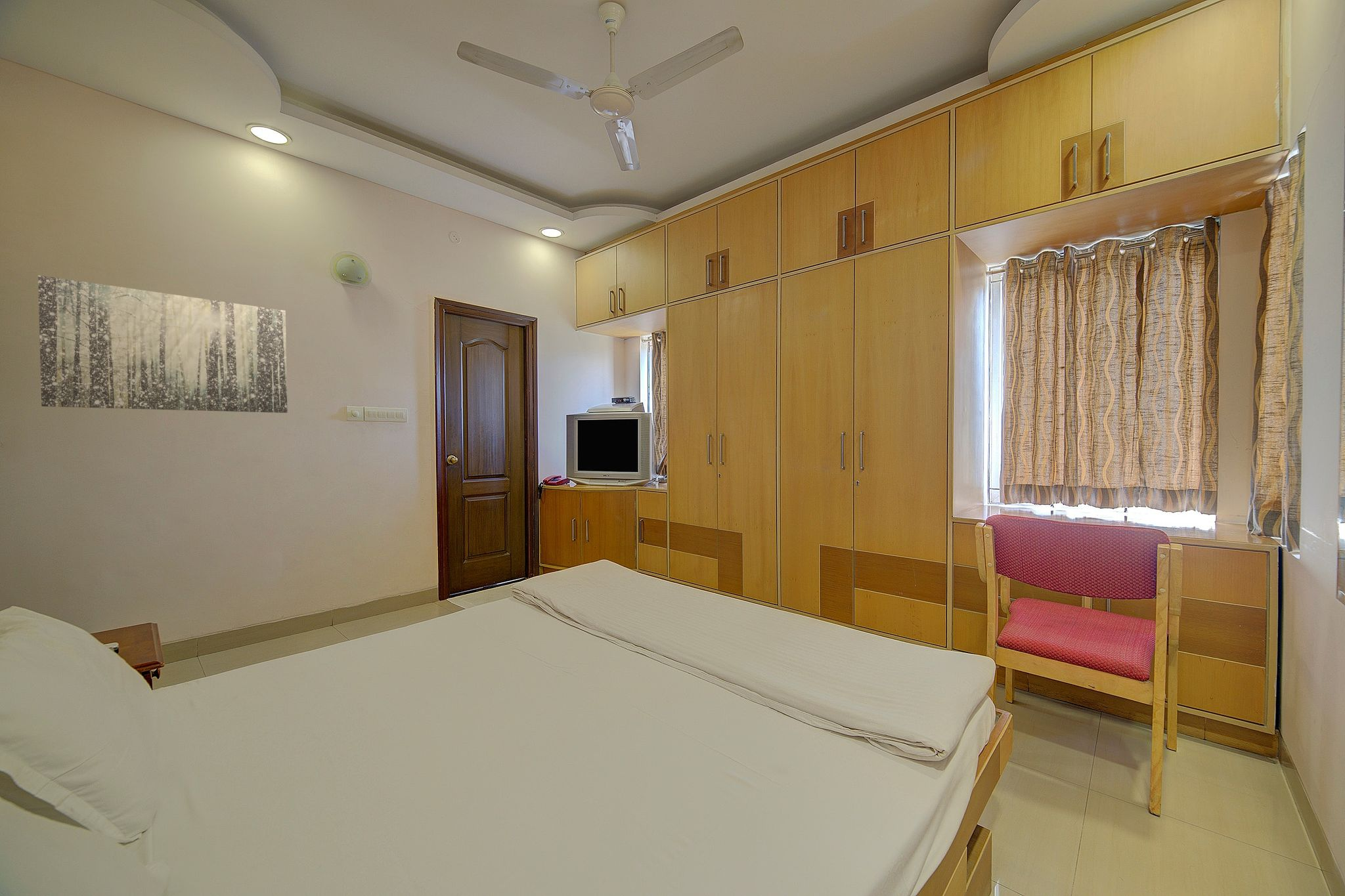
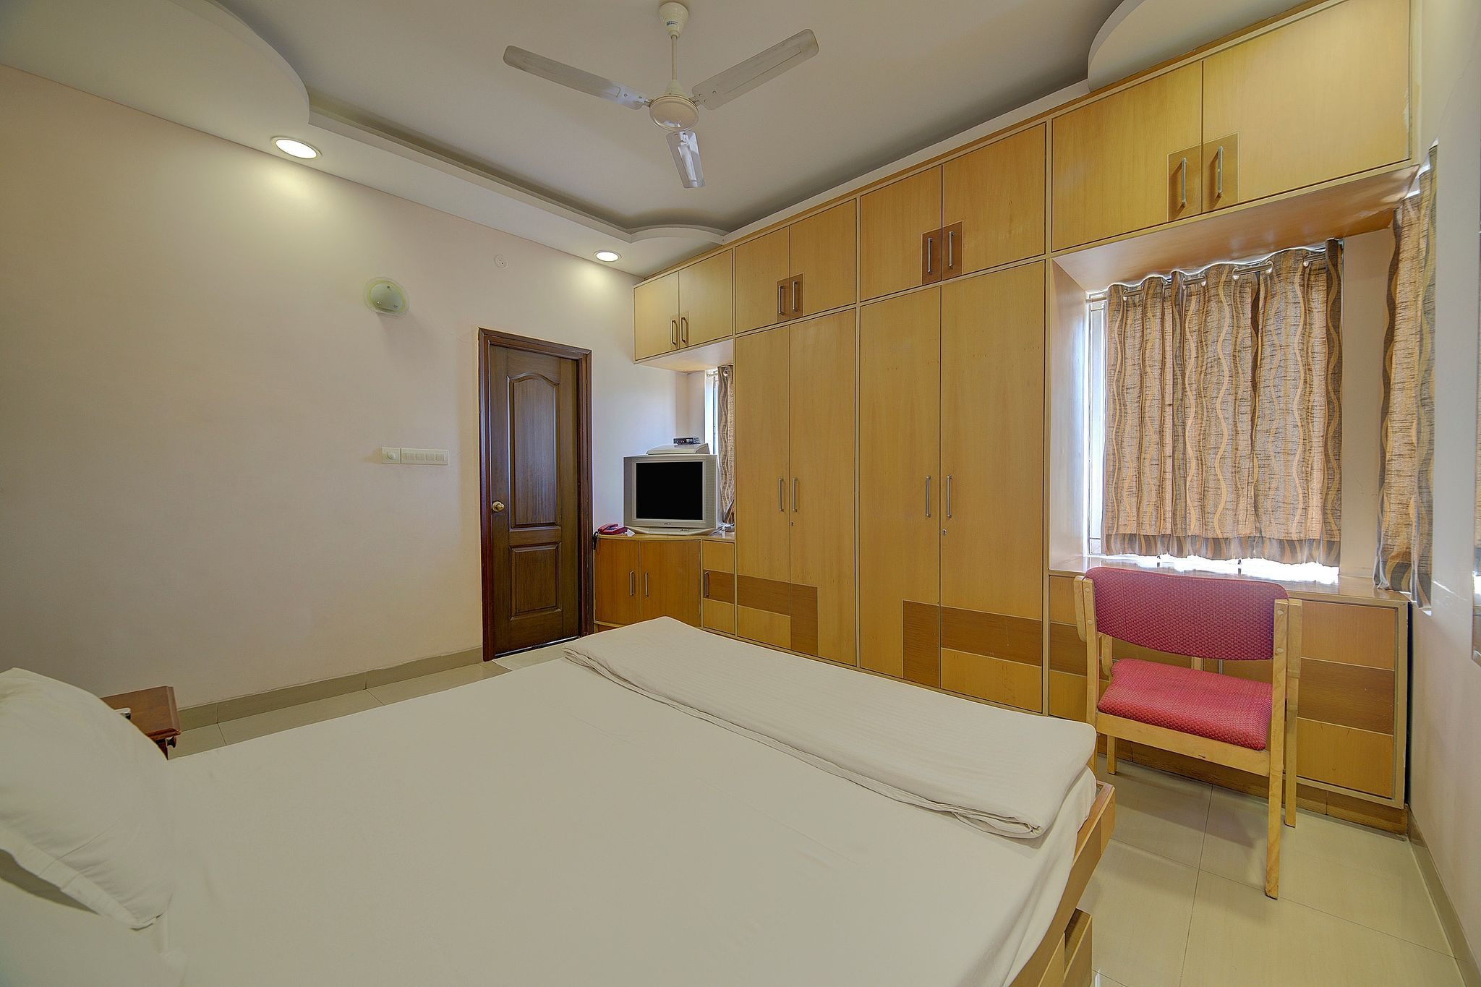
- wall art [37,274,288,414]
